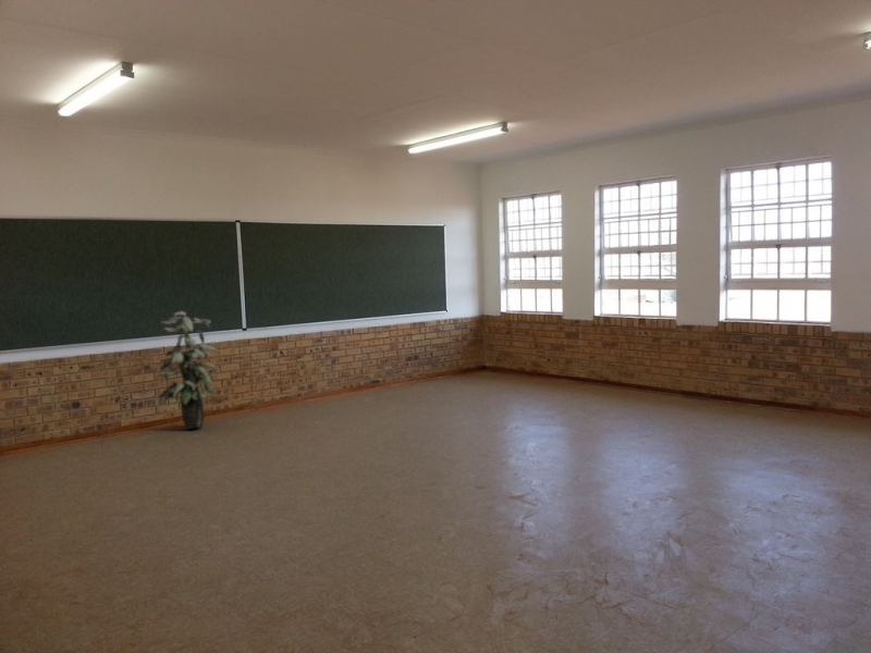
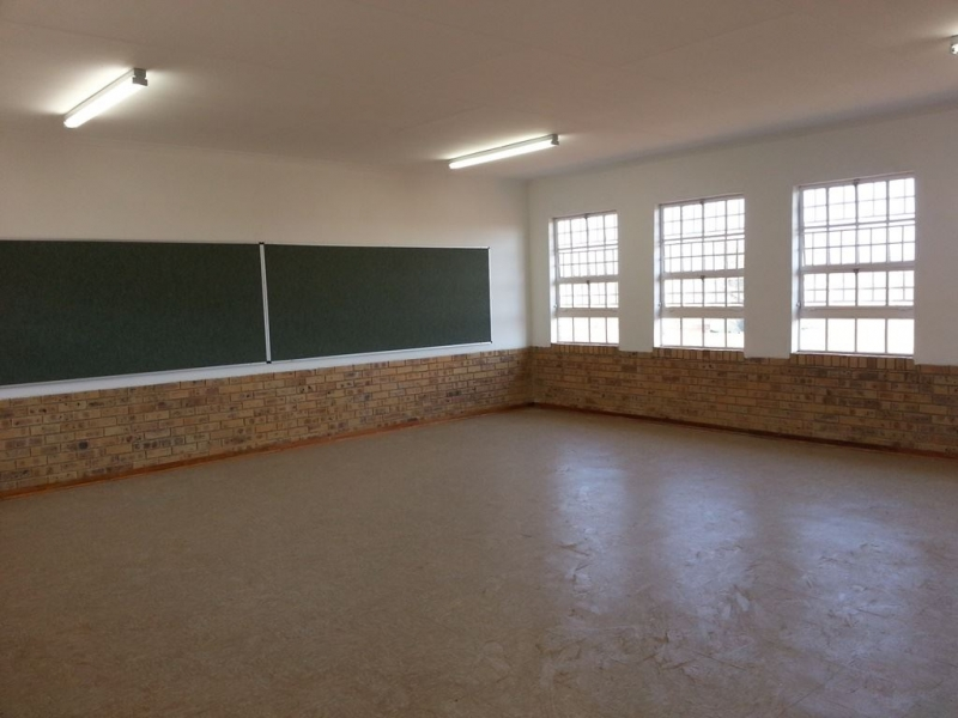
- indoor plant [157,310,220,430]
